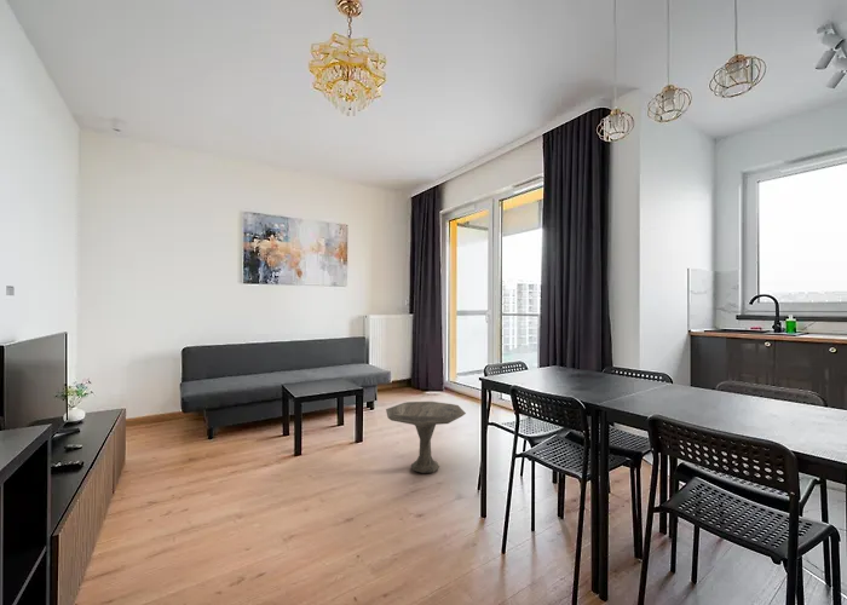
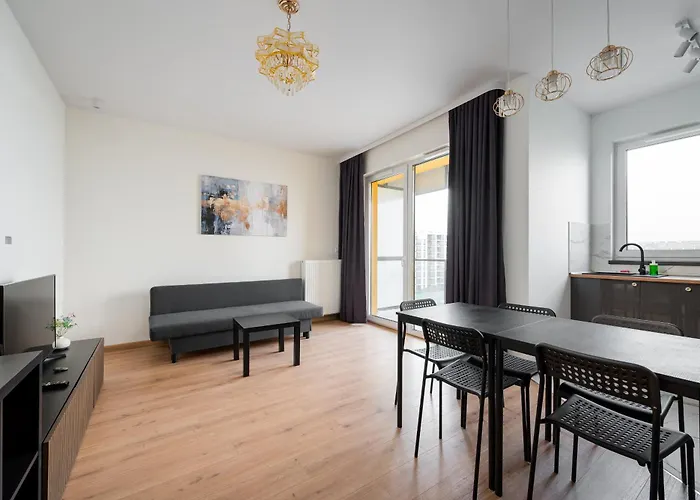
- side table [385,401,467,474]
